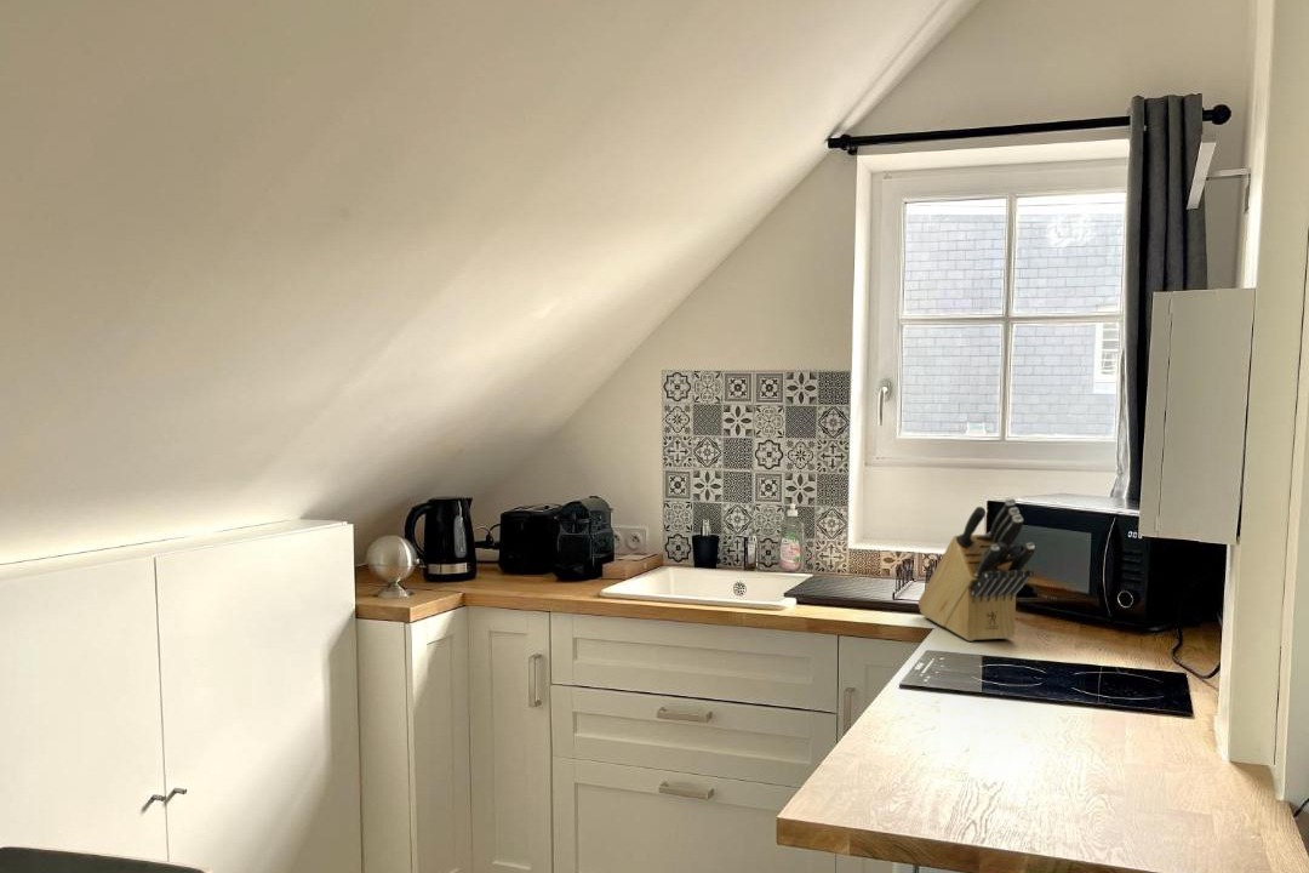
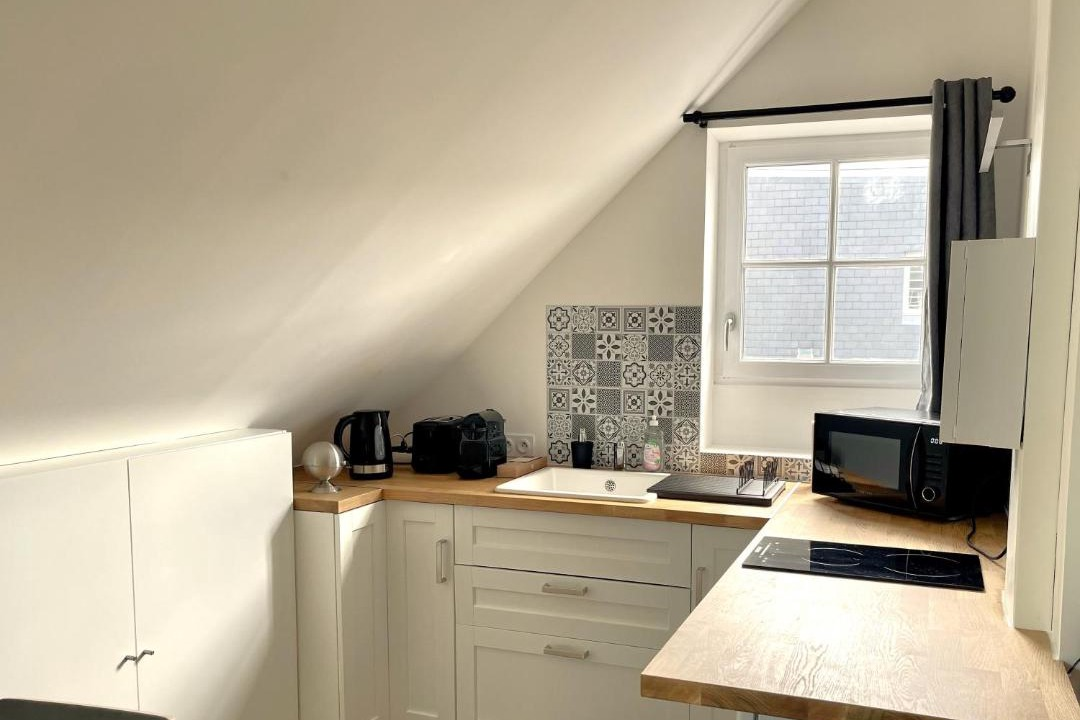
- knife block [916,497,1036,643]
